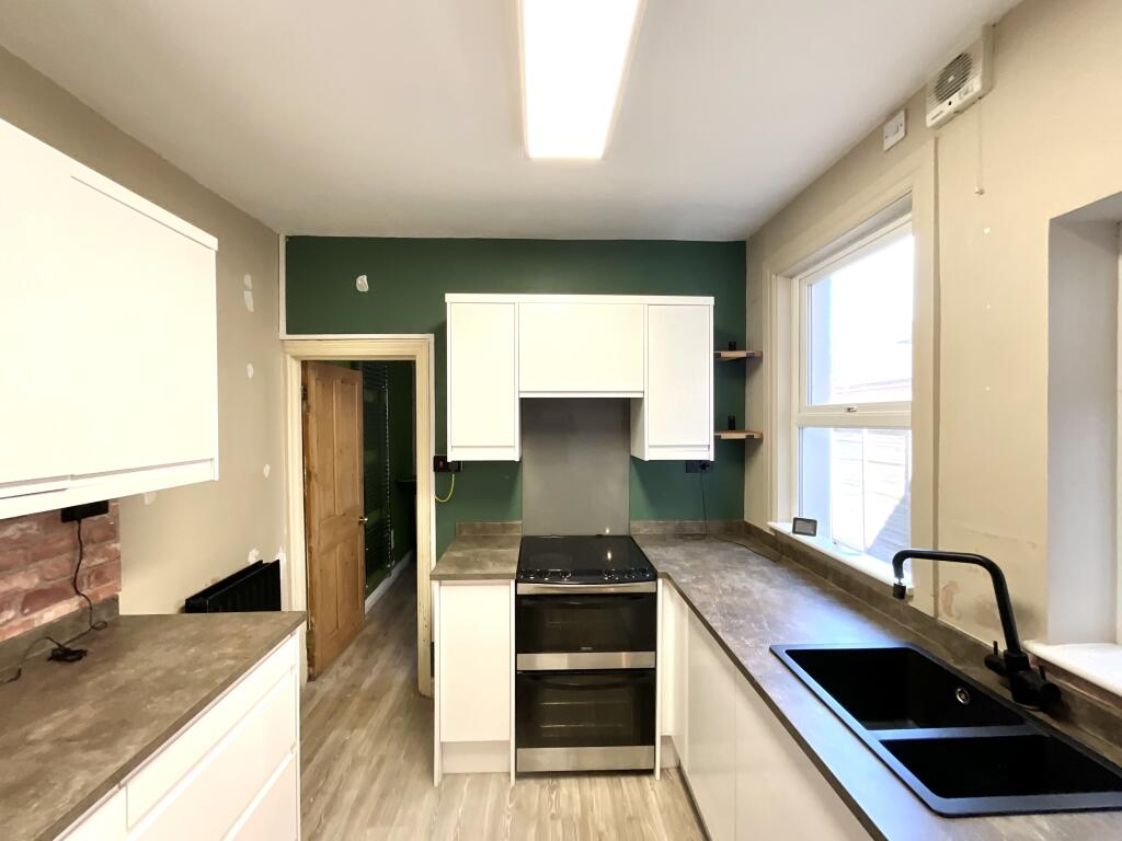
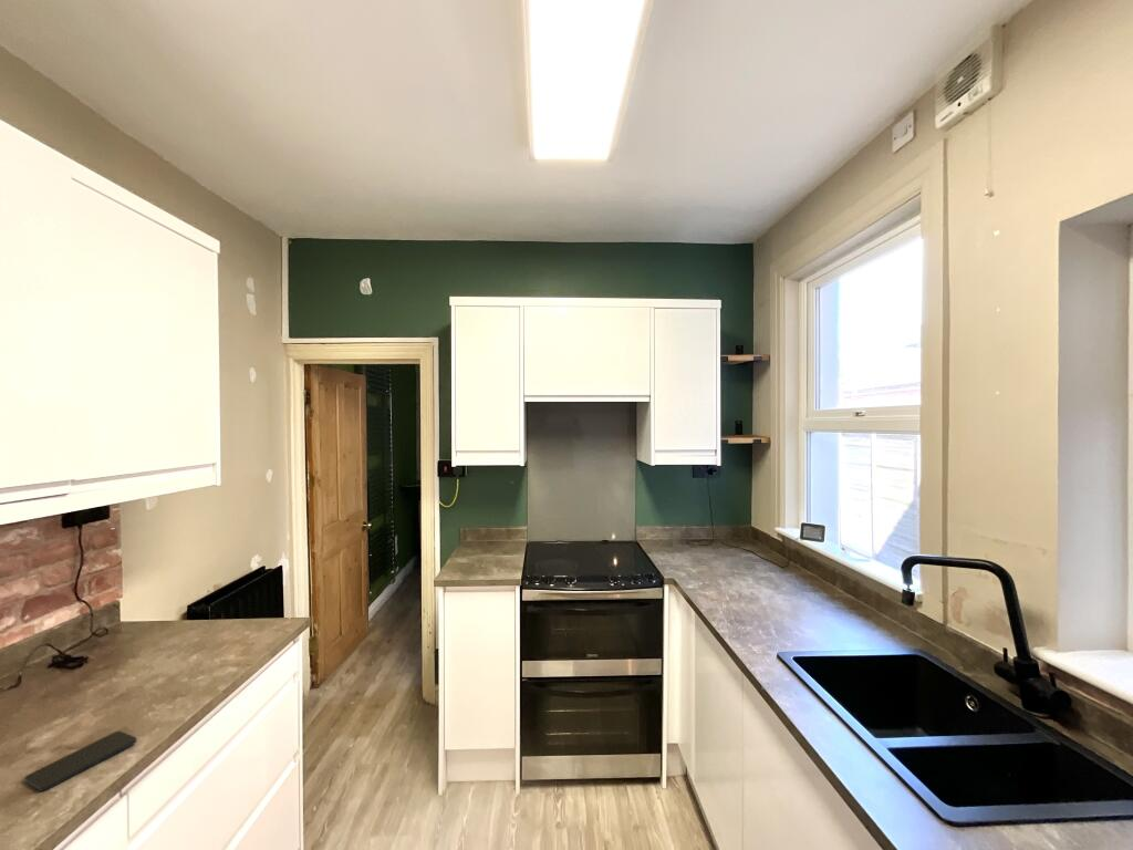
+ smartphone [23,730,138,792]
